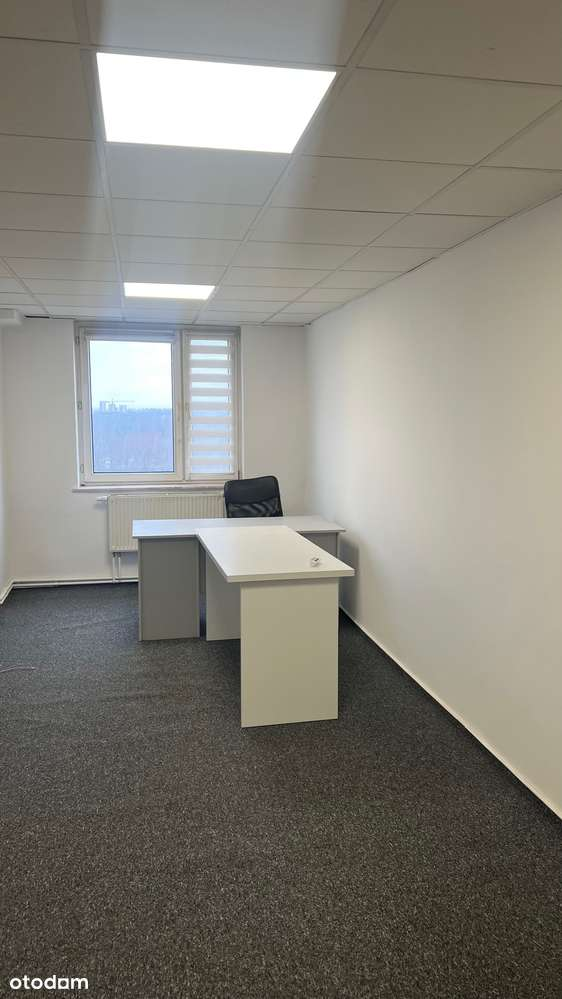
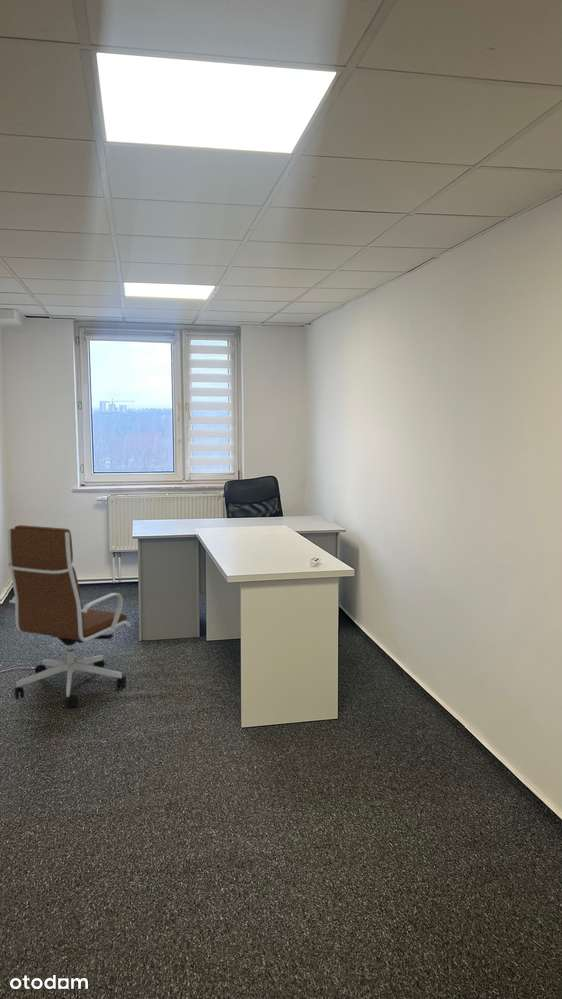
+ office chair [6,524,132,709]
